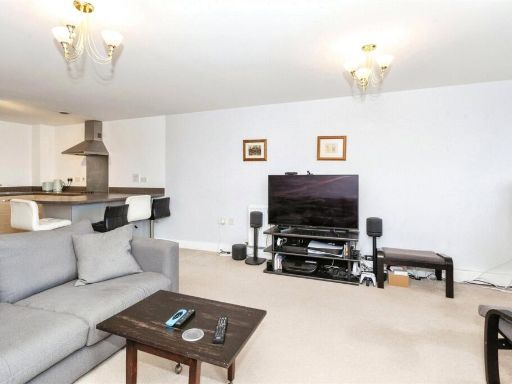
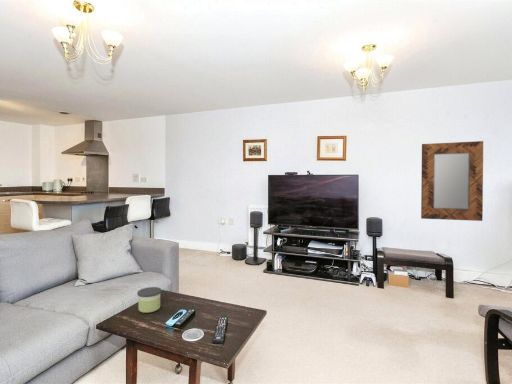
+ home mirror [420,140,484,222]
+ candle [136,286,162,314]
